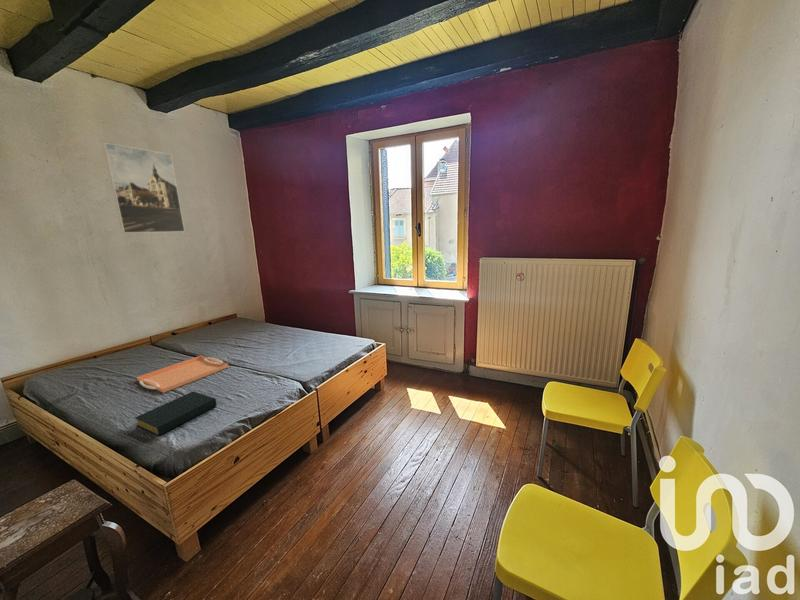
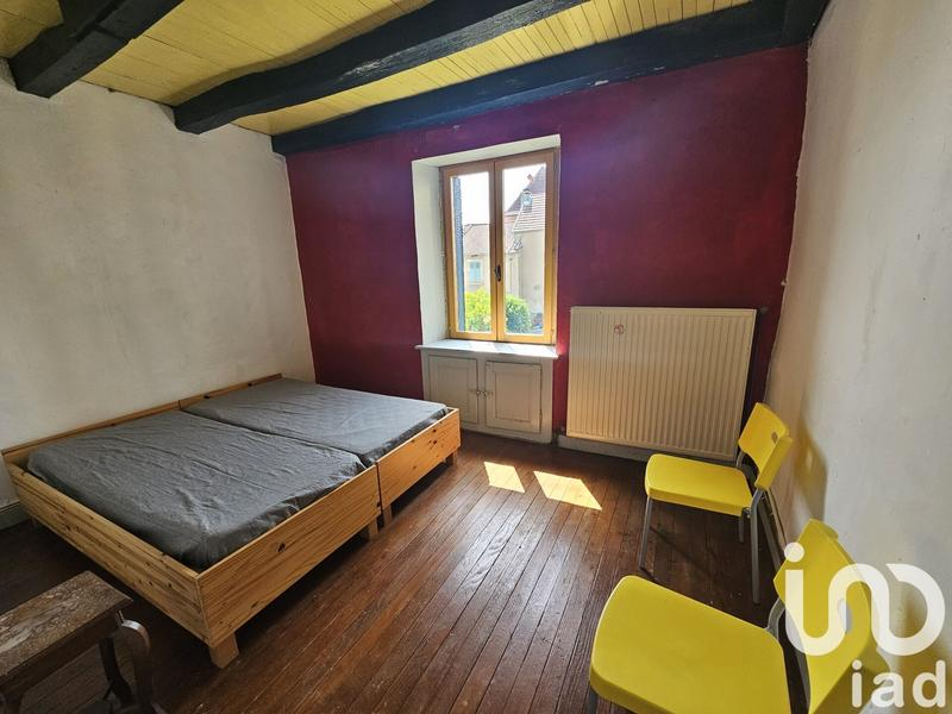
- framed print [102,142,186,234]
- serving tray [135,355,229,394]
- hardback book [134,391,217,437]
